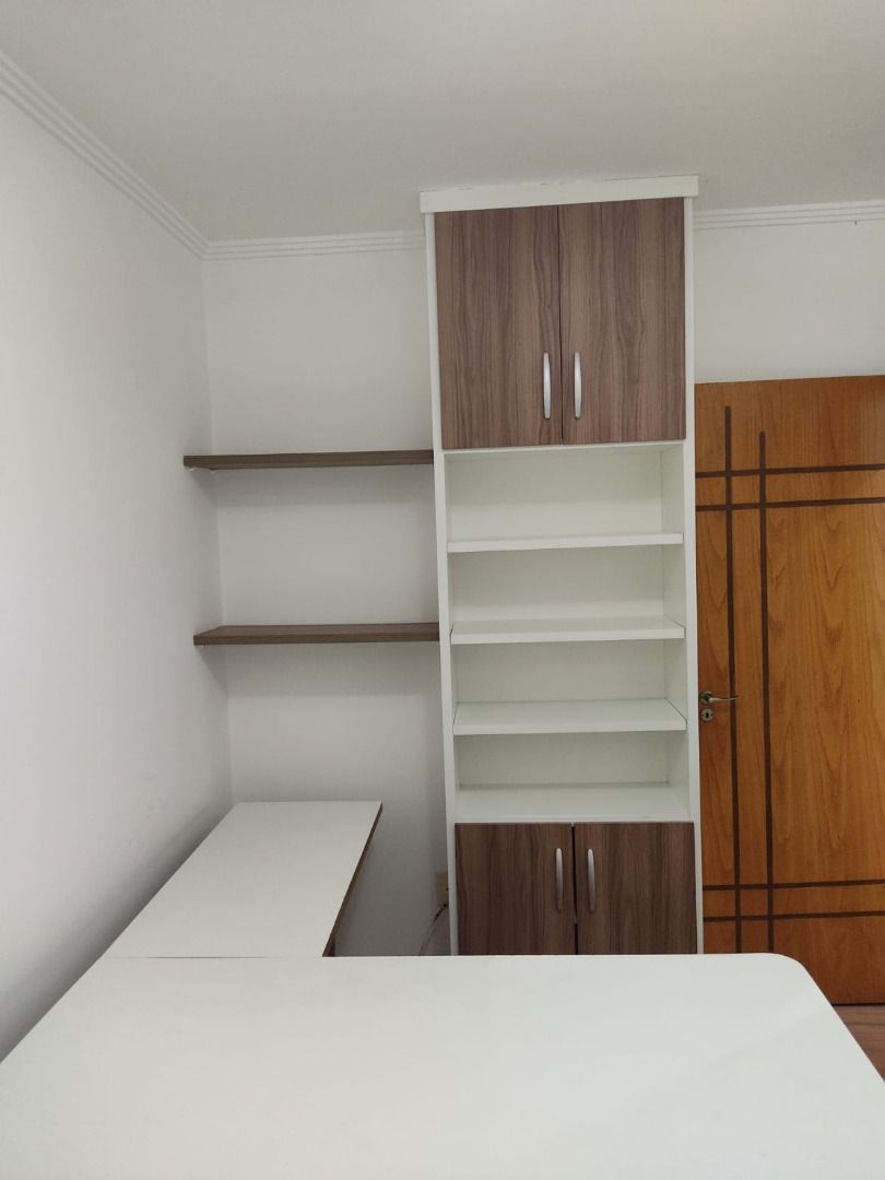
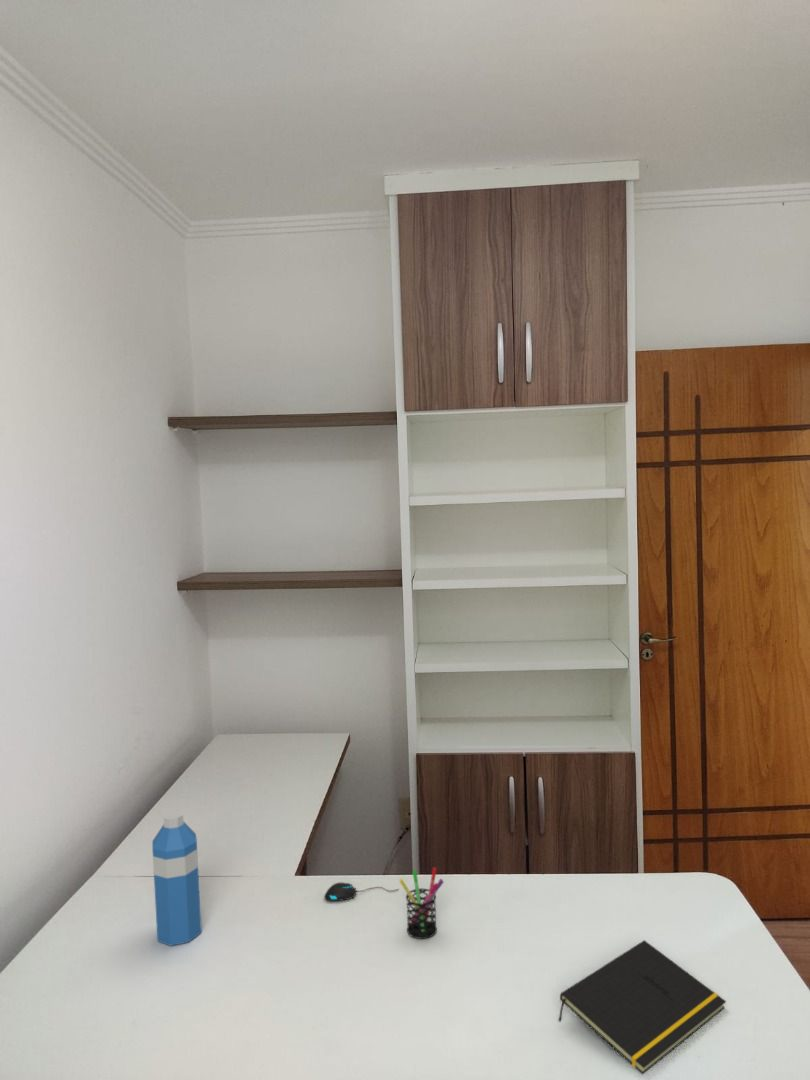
+ pen holder [398,866,445,940]
+ mouse [323,882,400,902]
+ notepad [557,939,727,1075]
+ water bottle [151,810,202,947]
